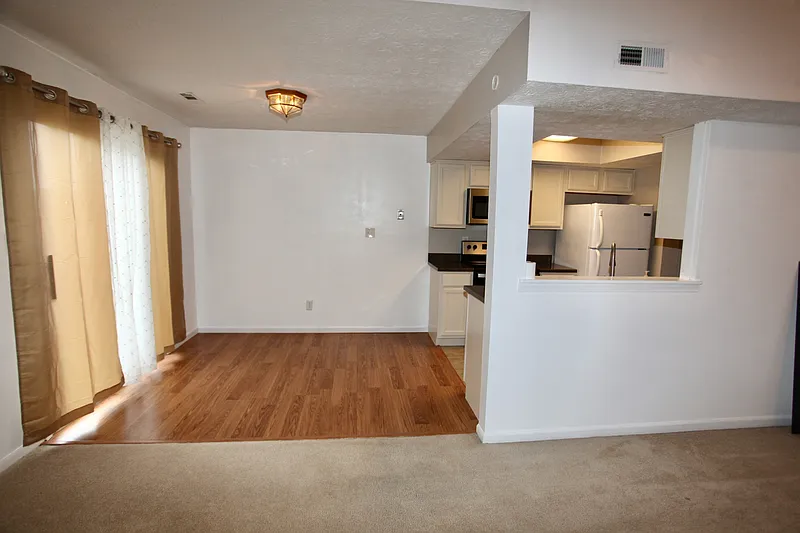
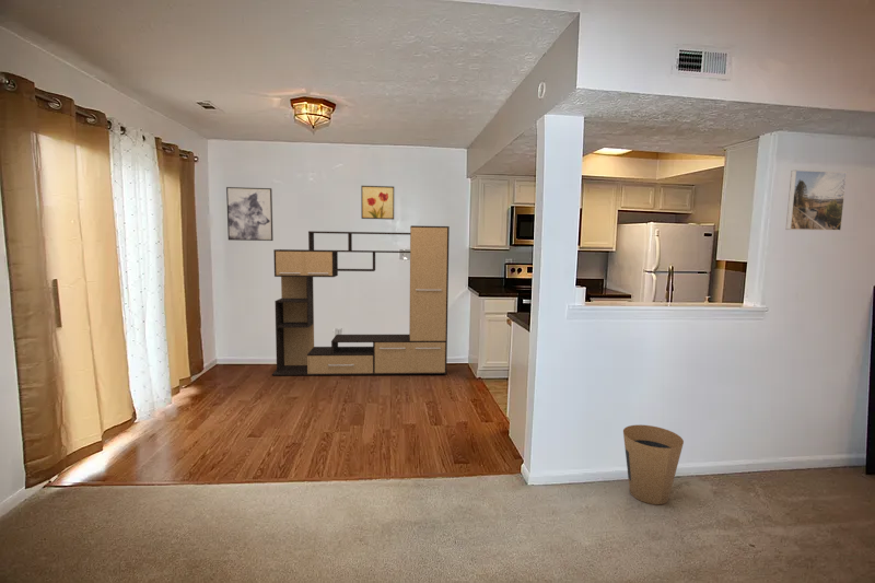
+ wall art [360,185,395,221]
+ wall art [225,186,275,242]
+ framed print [785,170,849,232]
+ media console [271,224,451,376]
+ trash can [622,424,685,505]
